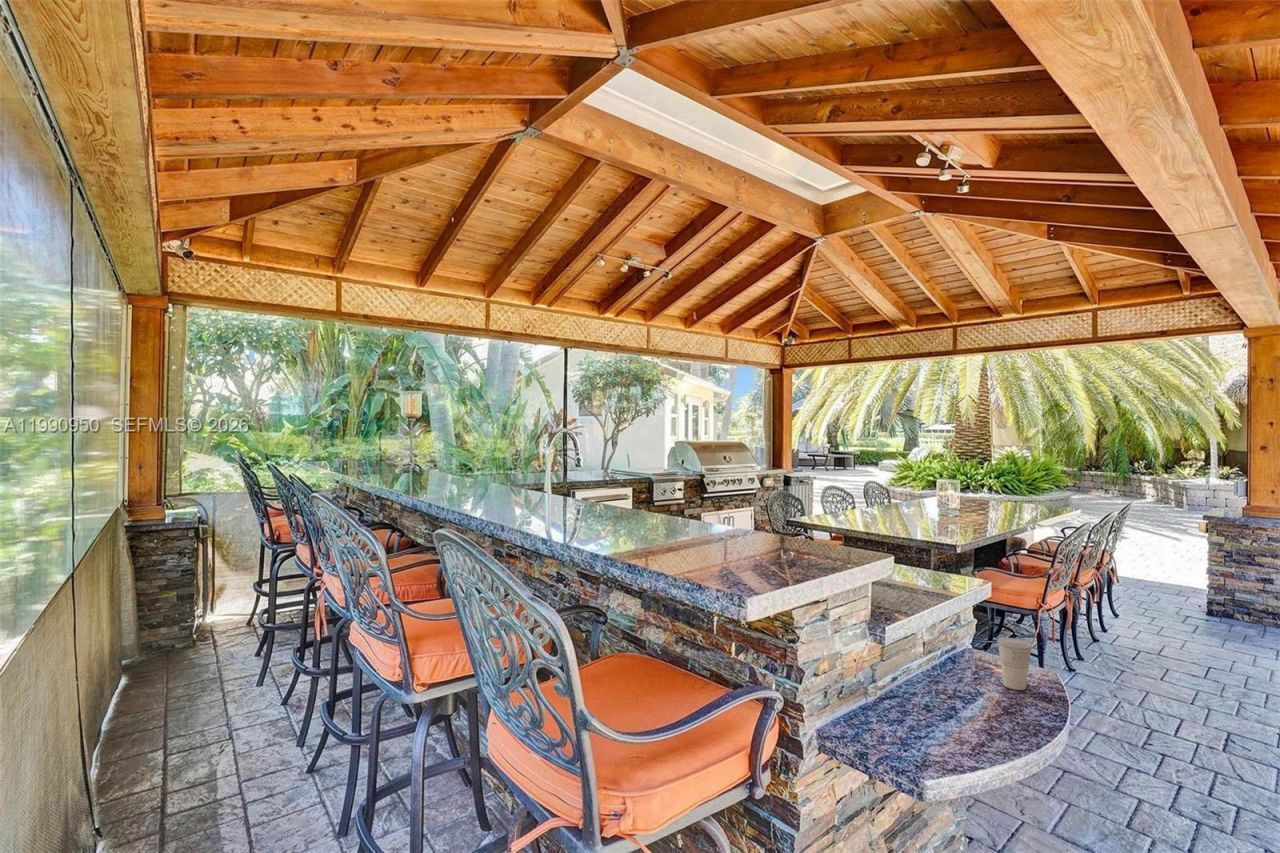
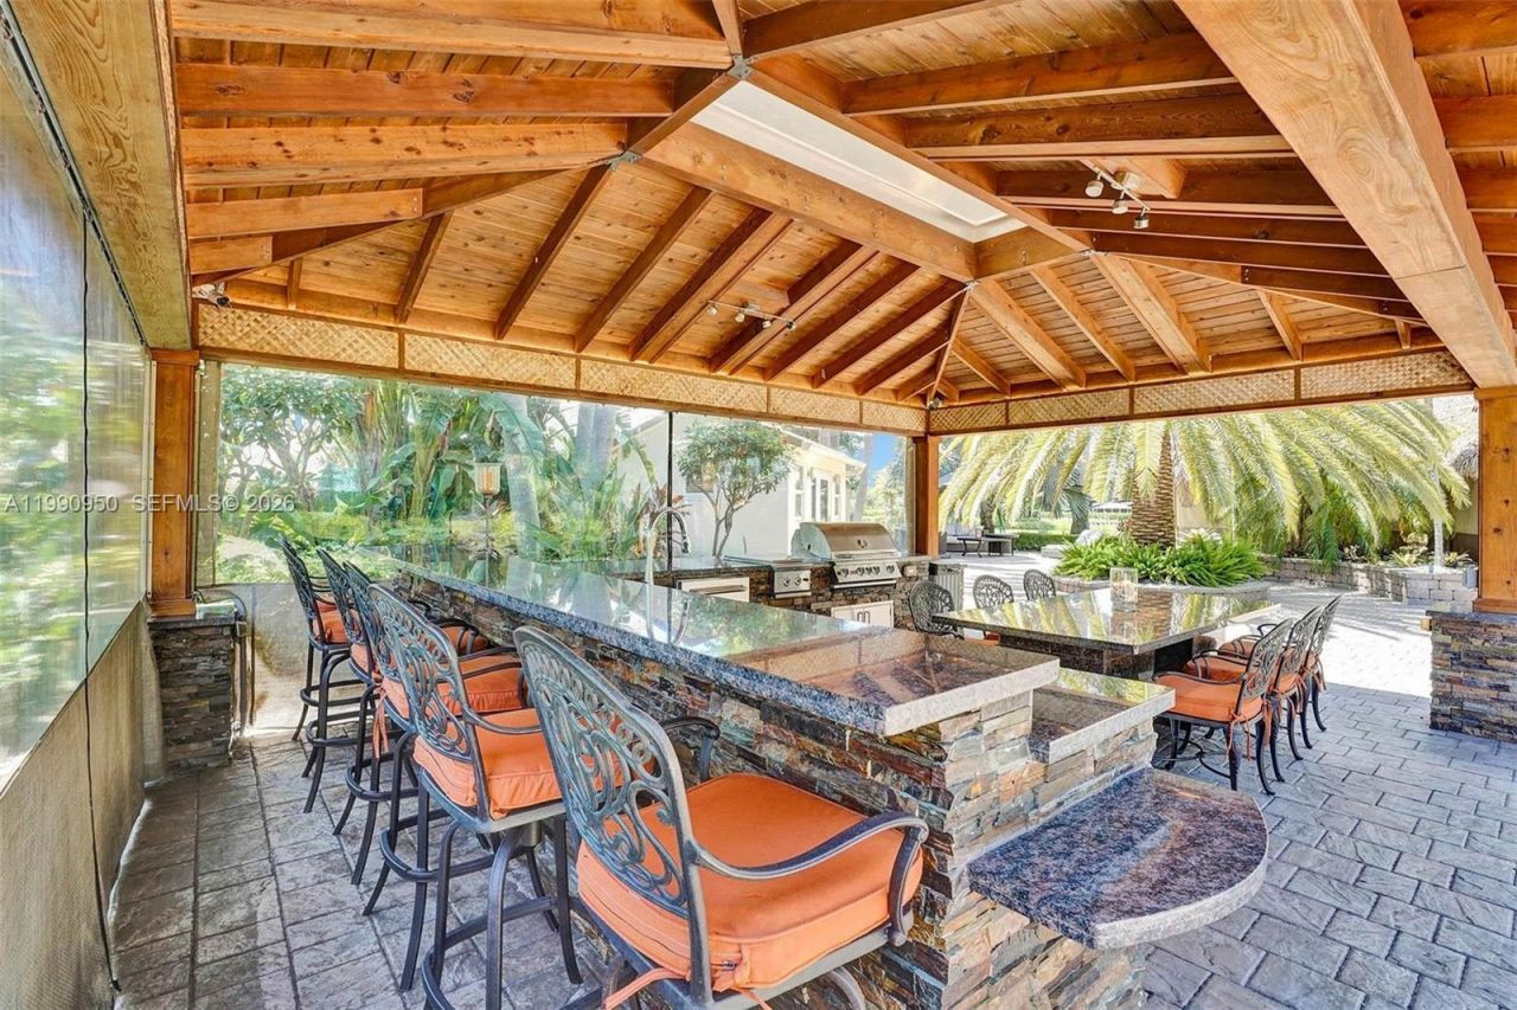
- cup [996,637,1034,691]
